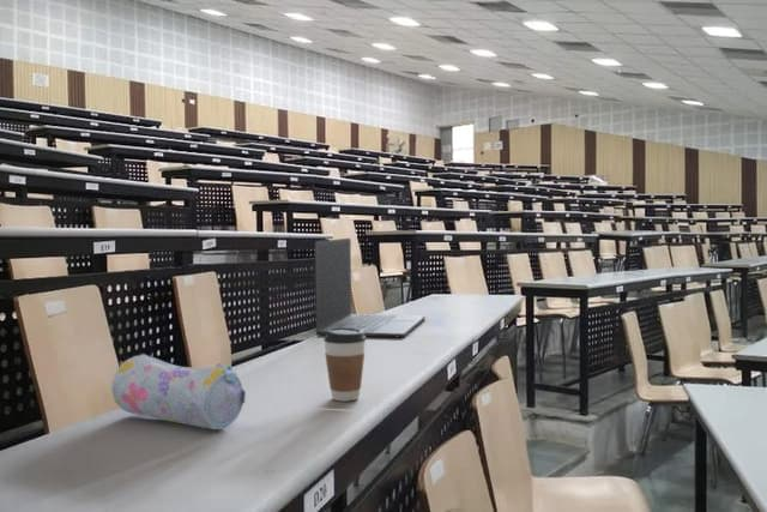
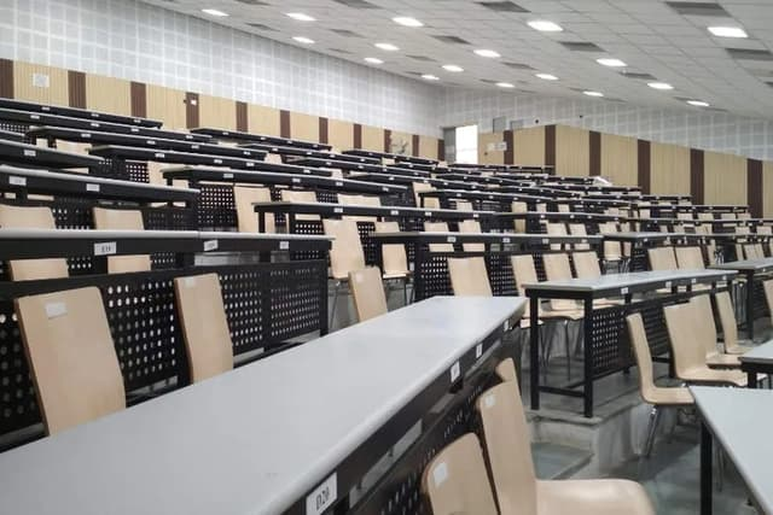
- laptop [313,237,427,339]
- pencil case [110,353,247,430]
- coffee cup [322,327,367,403]
